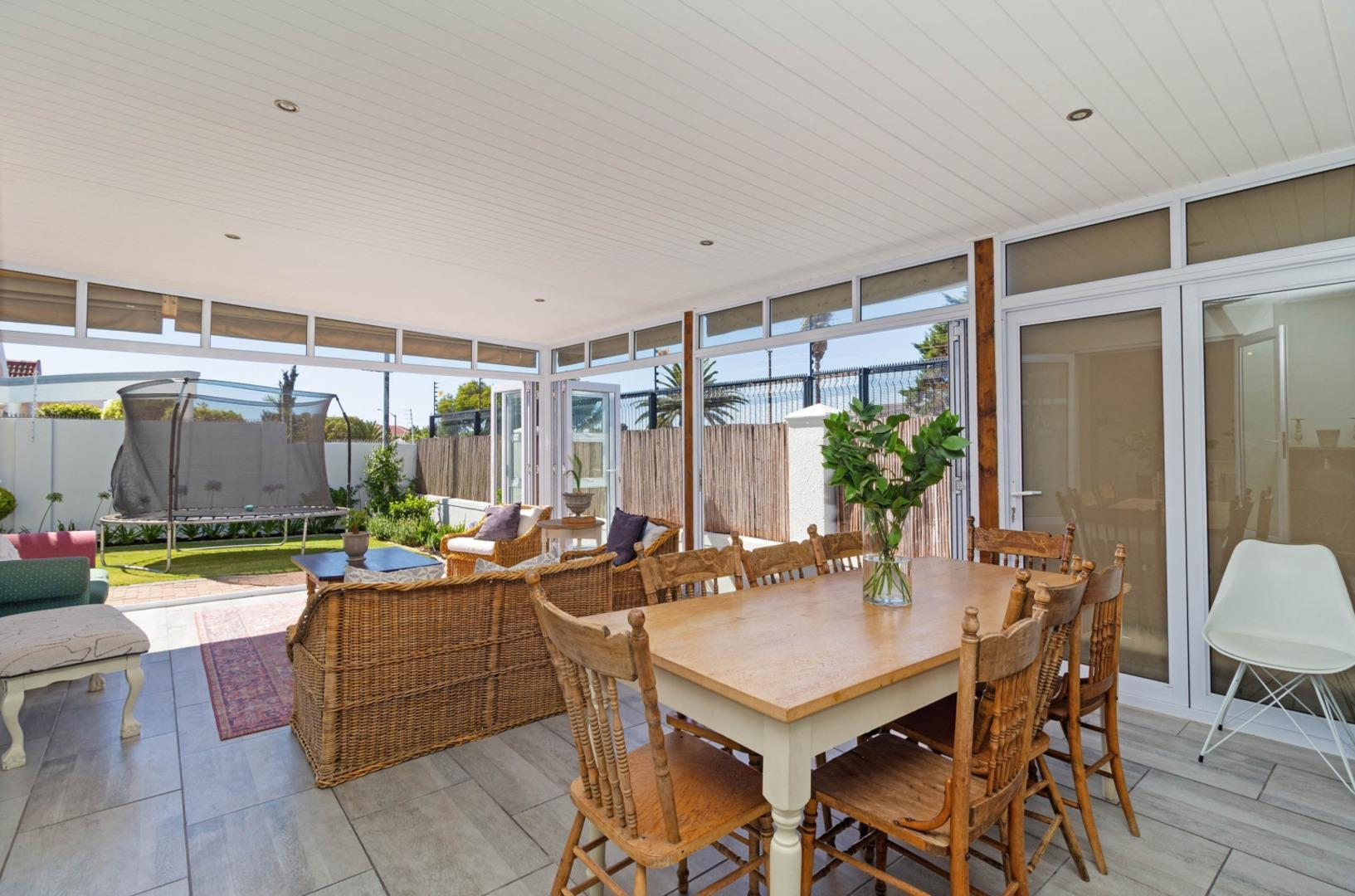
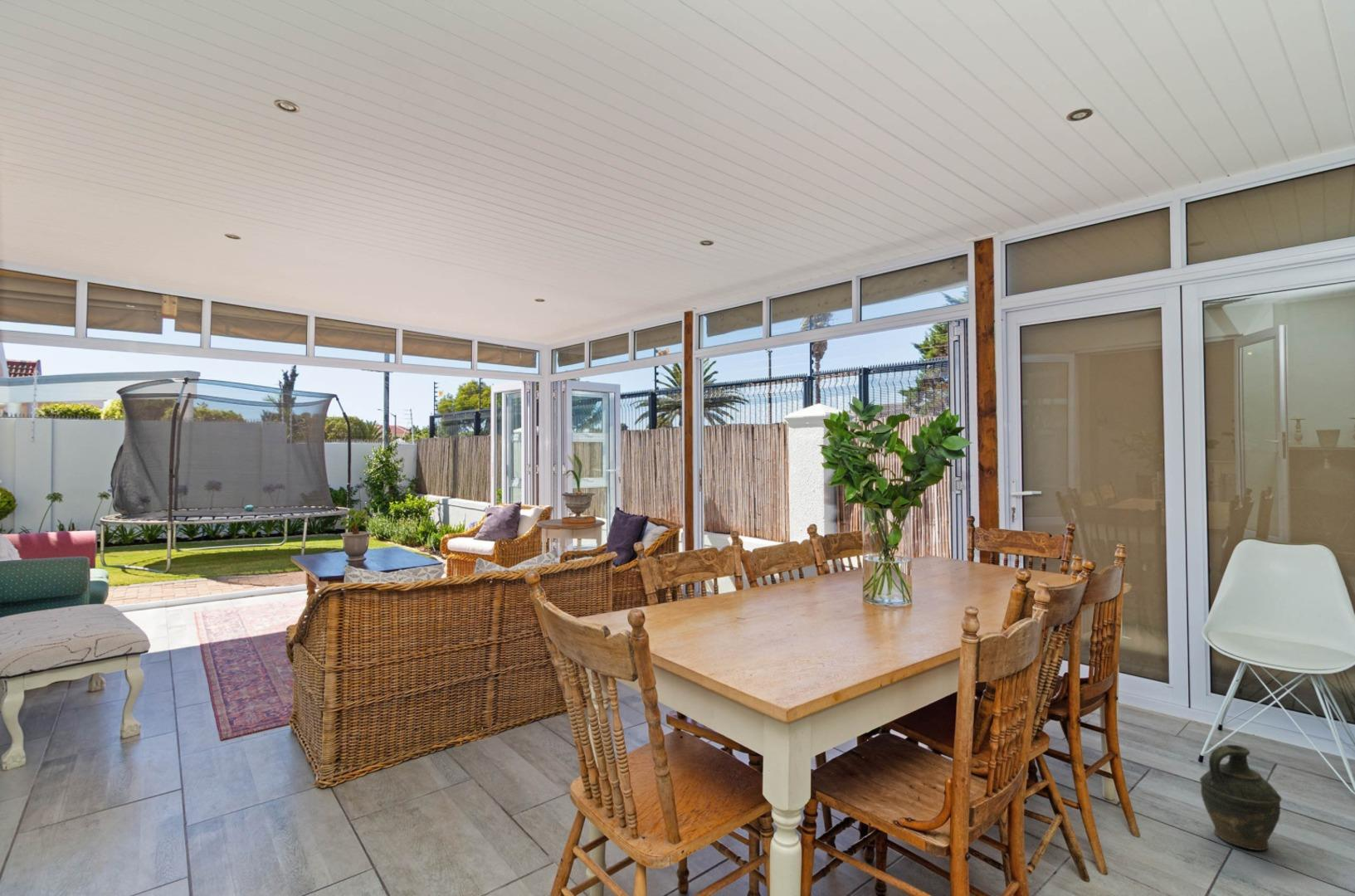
+ ceramic jug [1199,744,1283,851]
